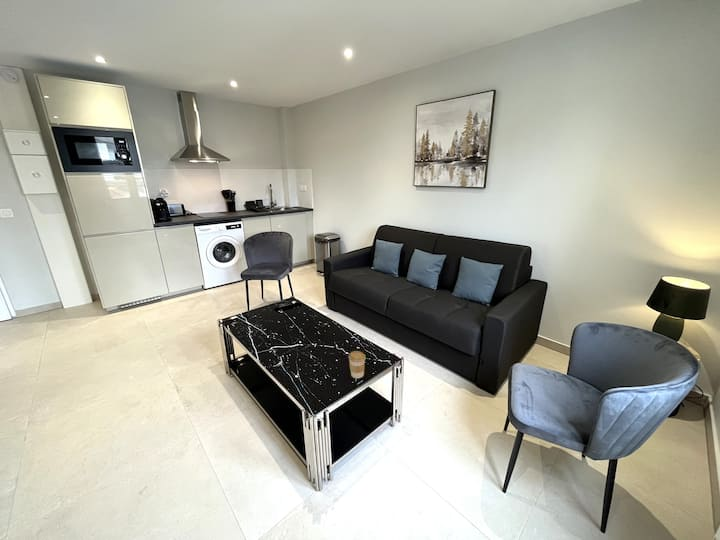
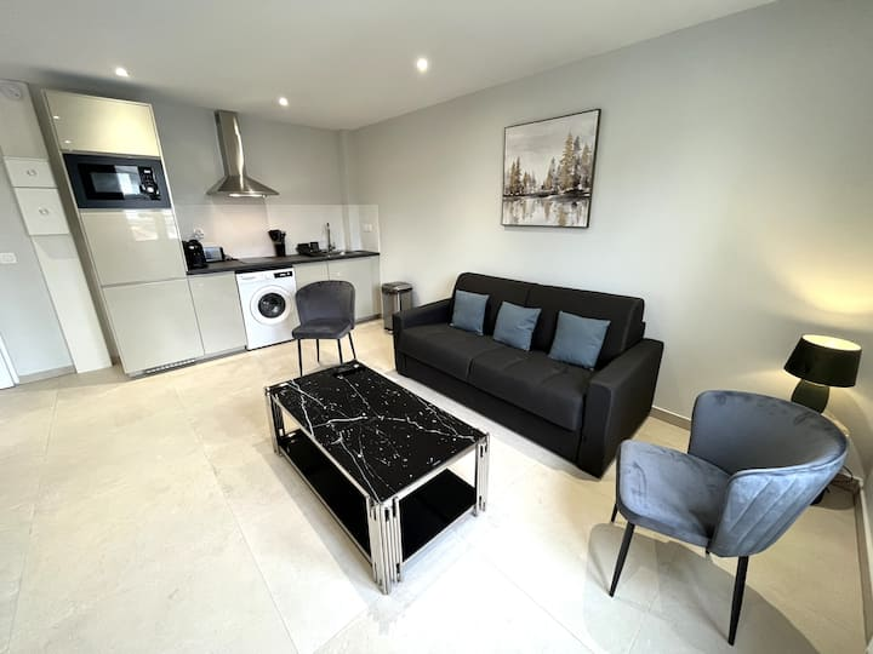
- coffee cup [348,350,367,379]
